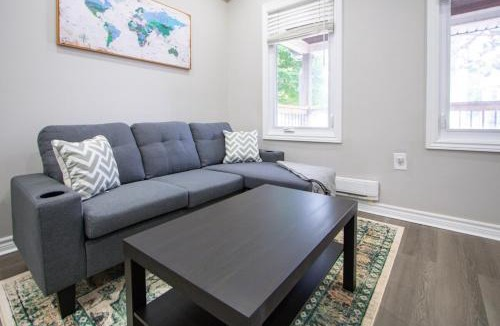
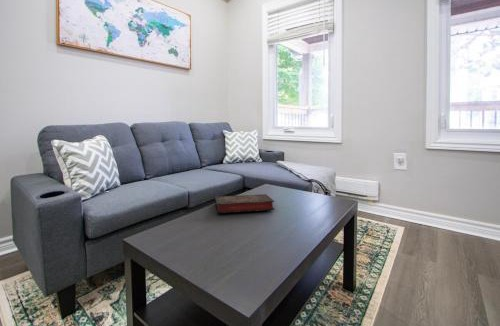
+ book [214,193,276,214]
